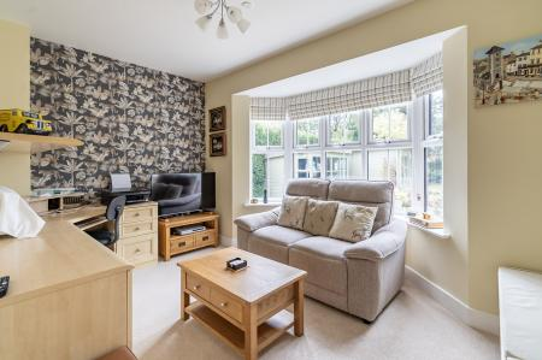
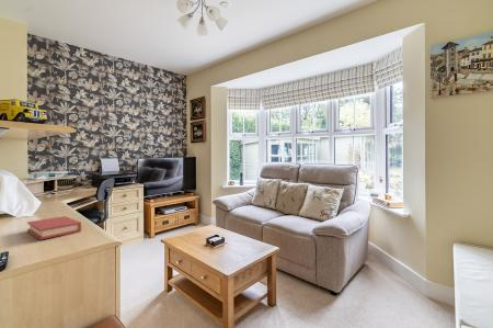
+ book [26,215,82,240]
